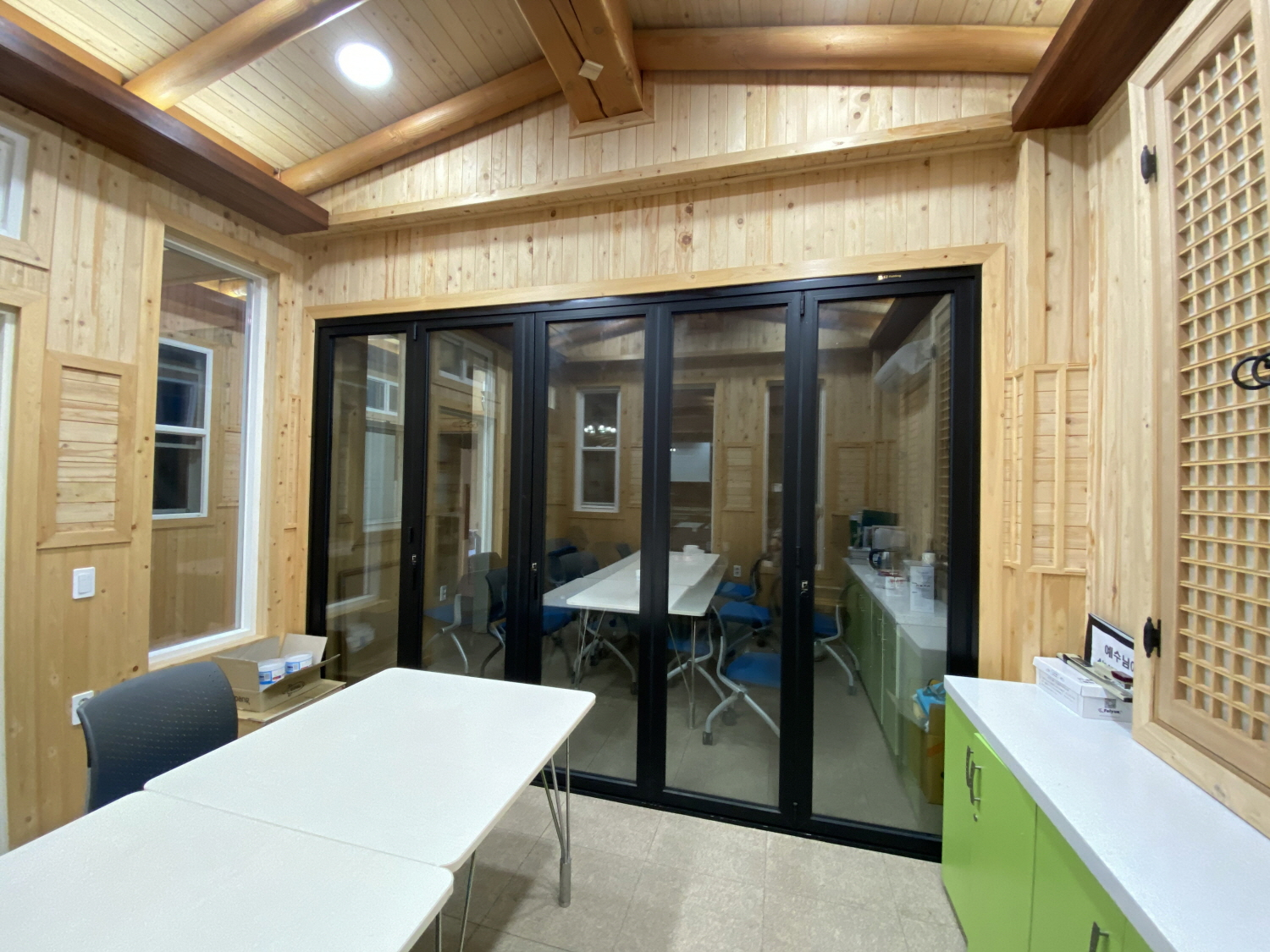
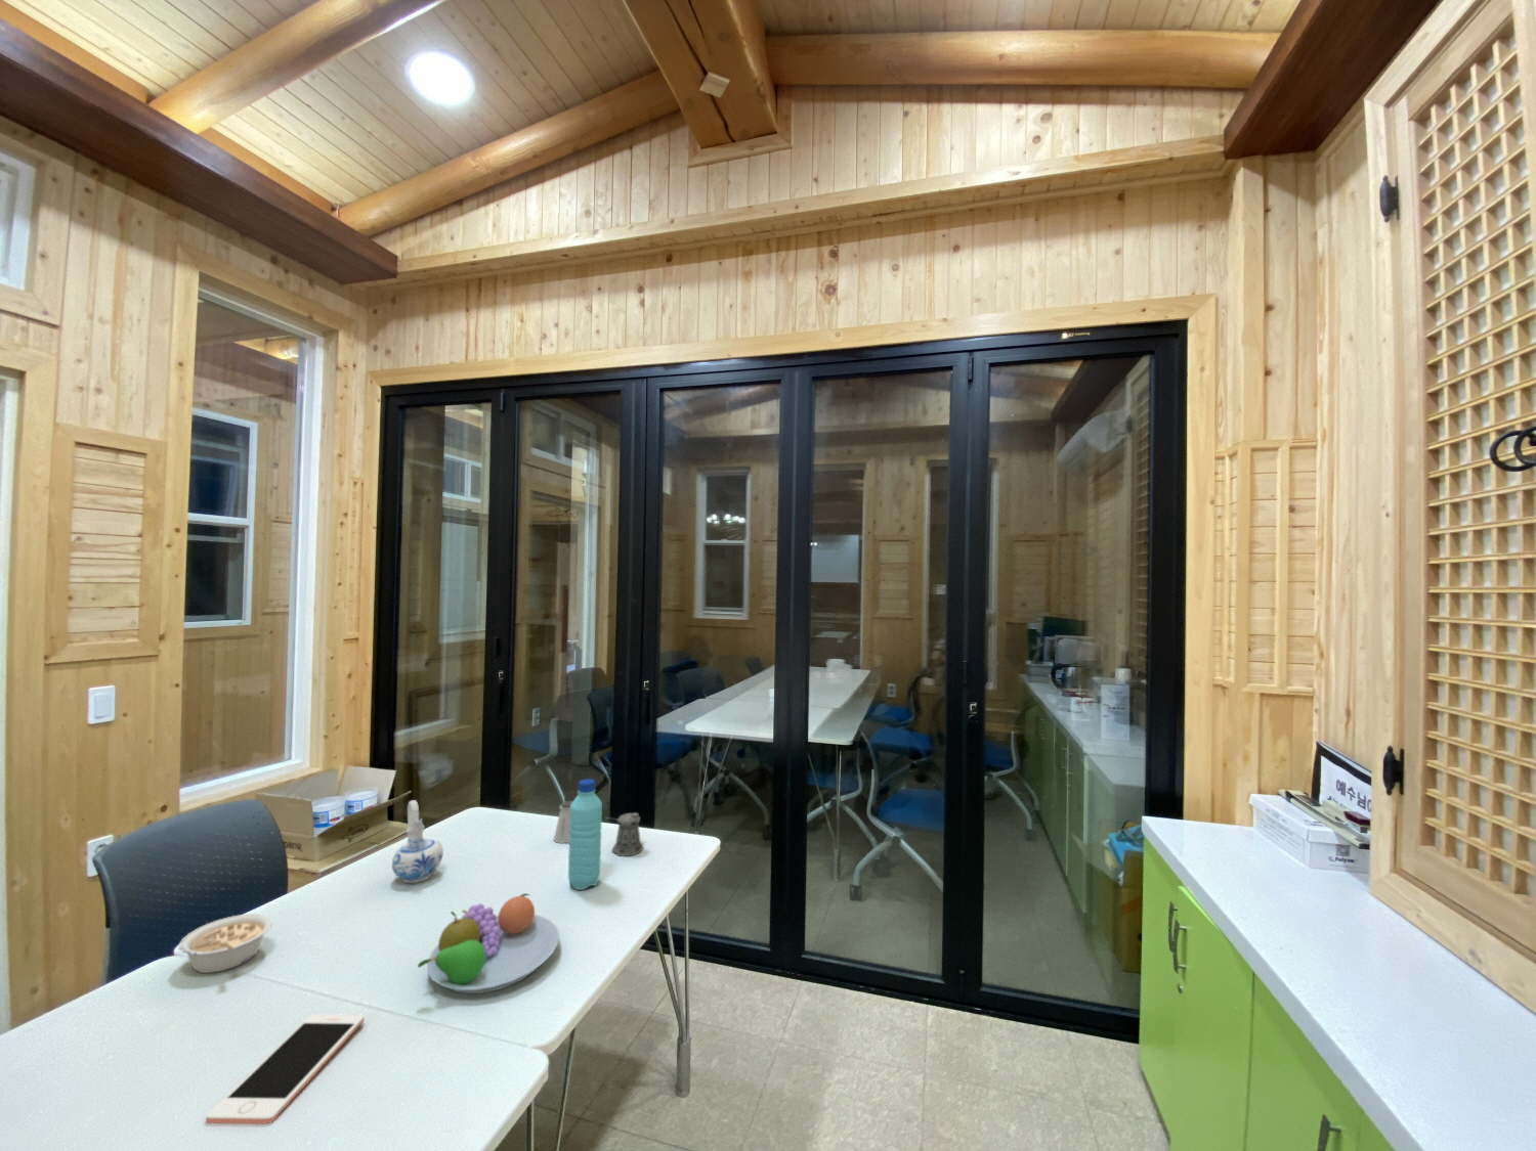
+ pepper shaker [602,812,645,857]
+ legume [178,913,273,974]
+ ceramic pitcher [391,799,444,884]
+ water bottle [567,777,604,891]
+ saltshaker [553,800,572,844]
+ cell phone [204,1013,365,1124]
+ fruit bowl [417,892,560,995]
